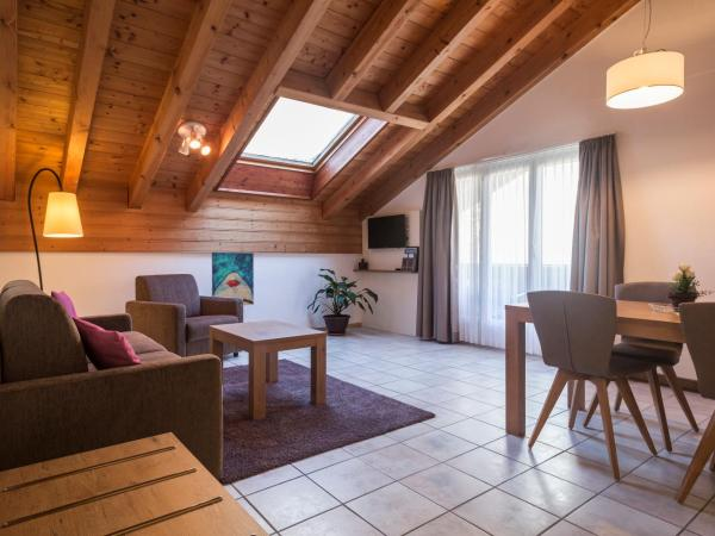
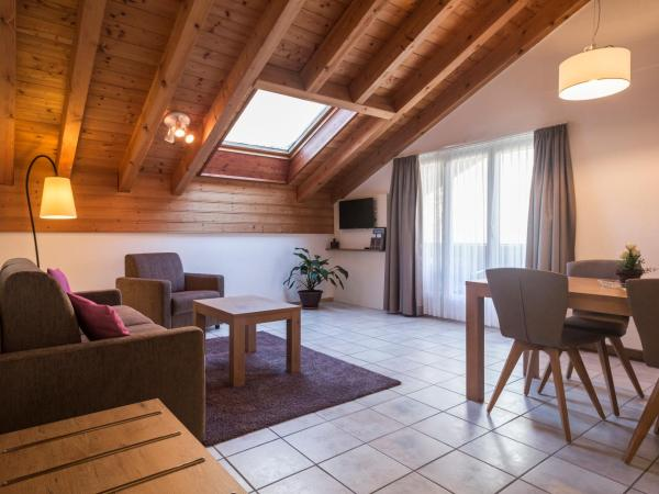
- wall art [211,251,255,306]
